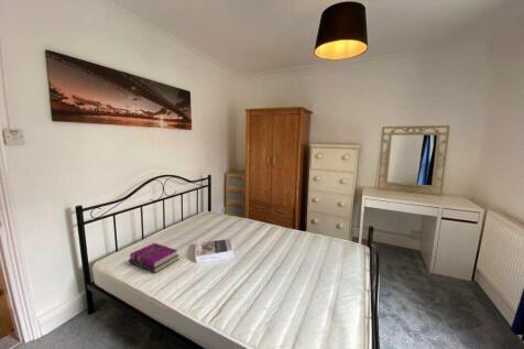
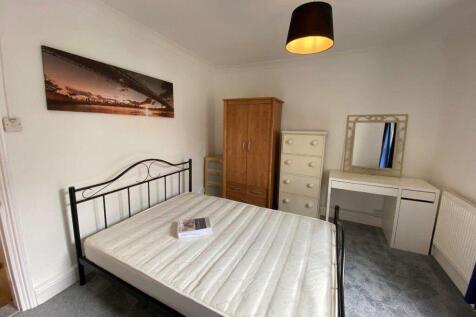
- hardback book [128,242,179,274]
